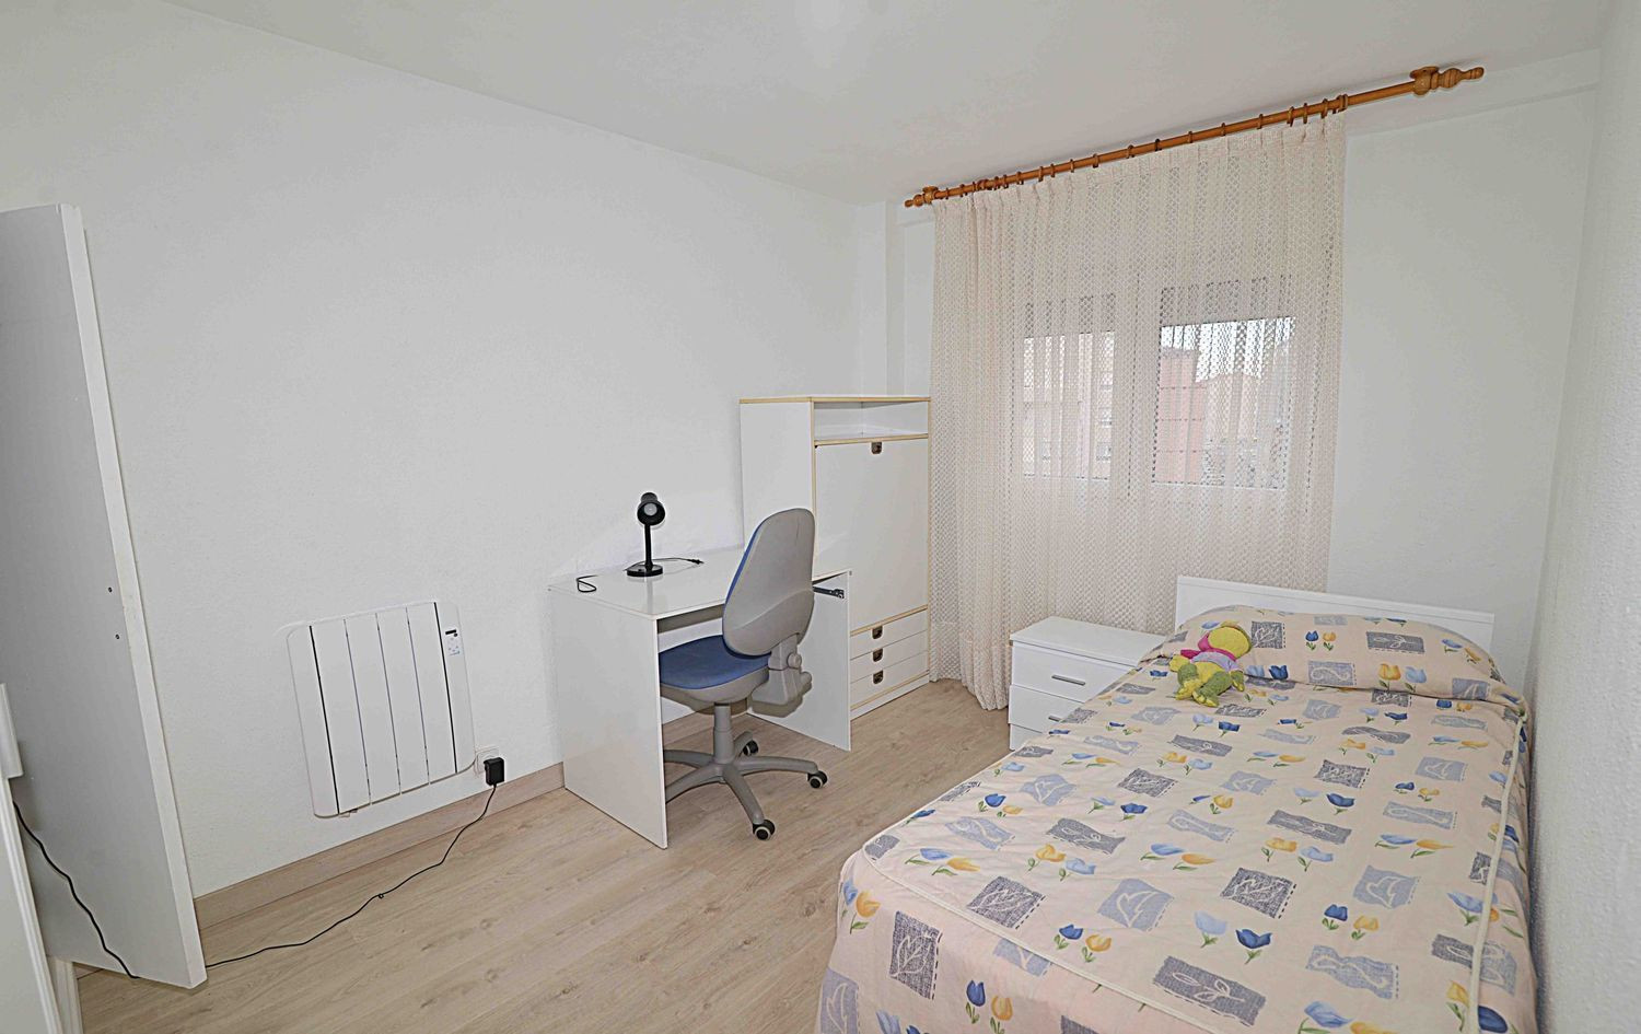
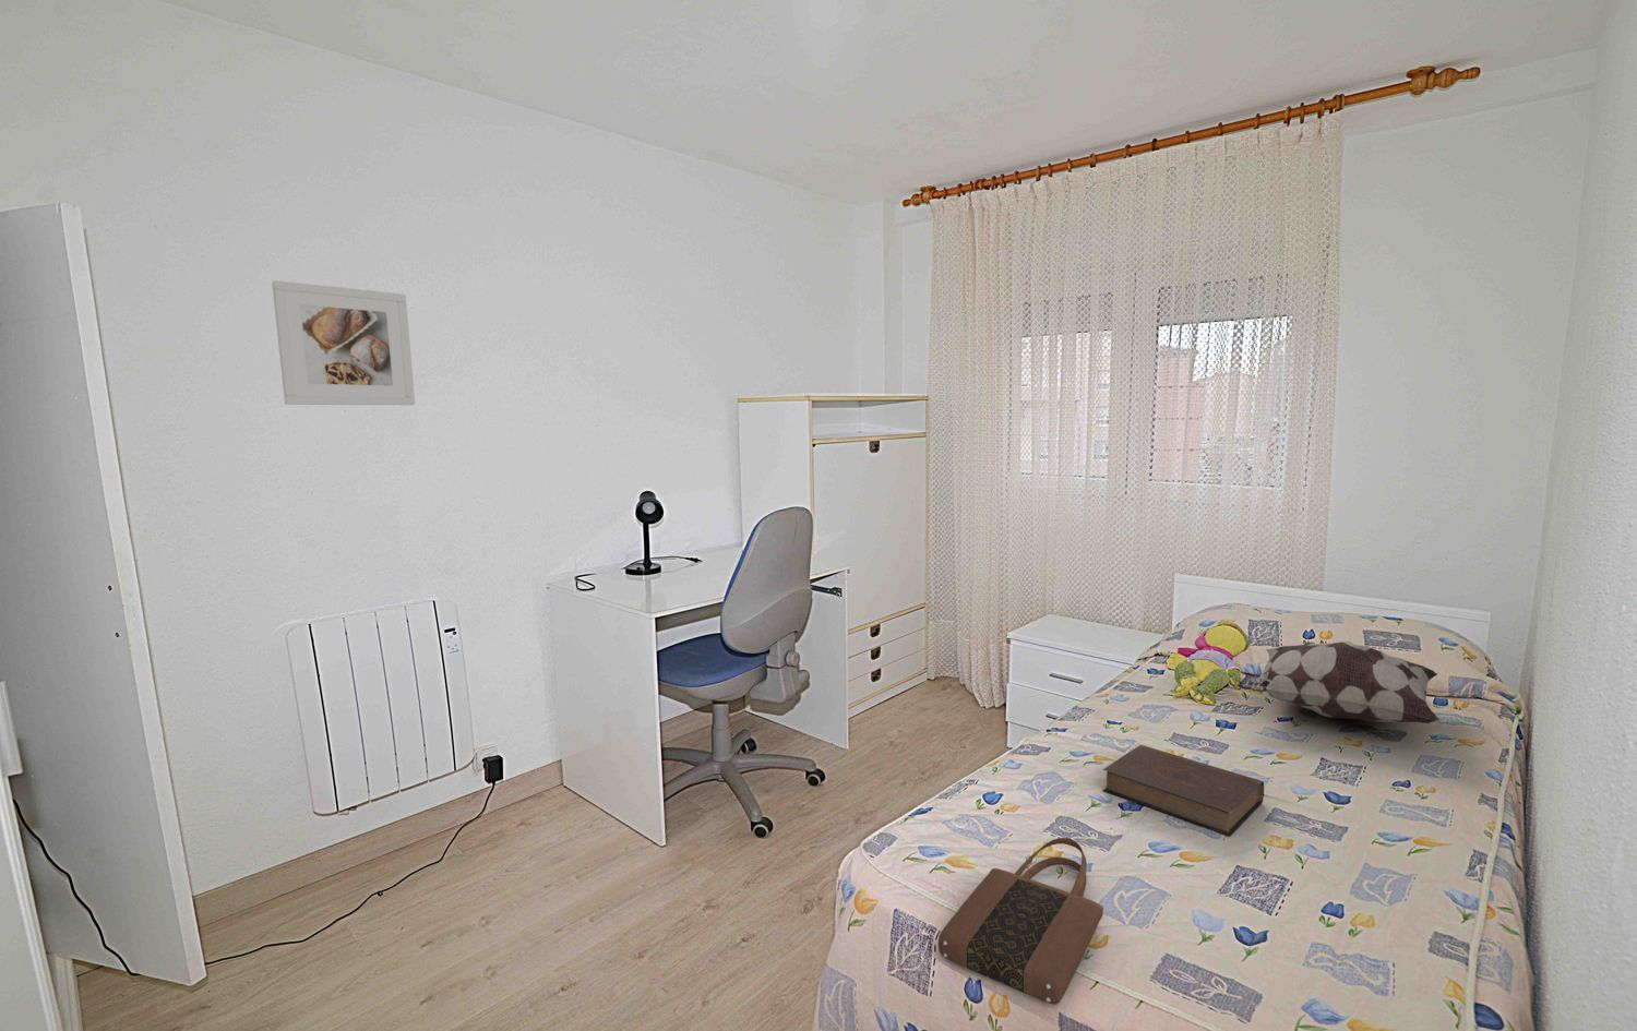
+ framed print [271,279,416,406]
+ book [1102,744,1265,837]
+ decorative pillow [1237,640,1441,725]
+ tote bag [937,837,1105,1006]
